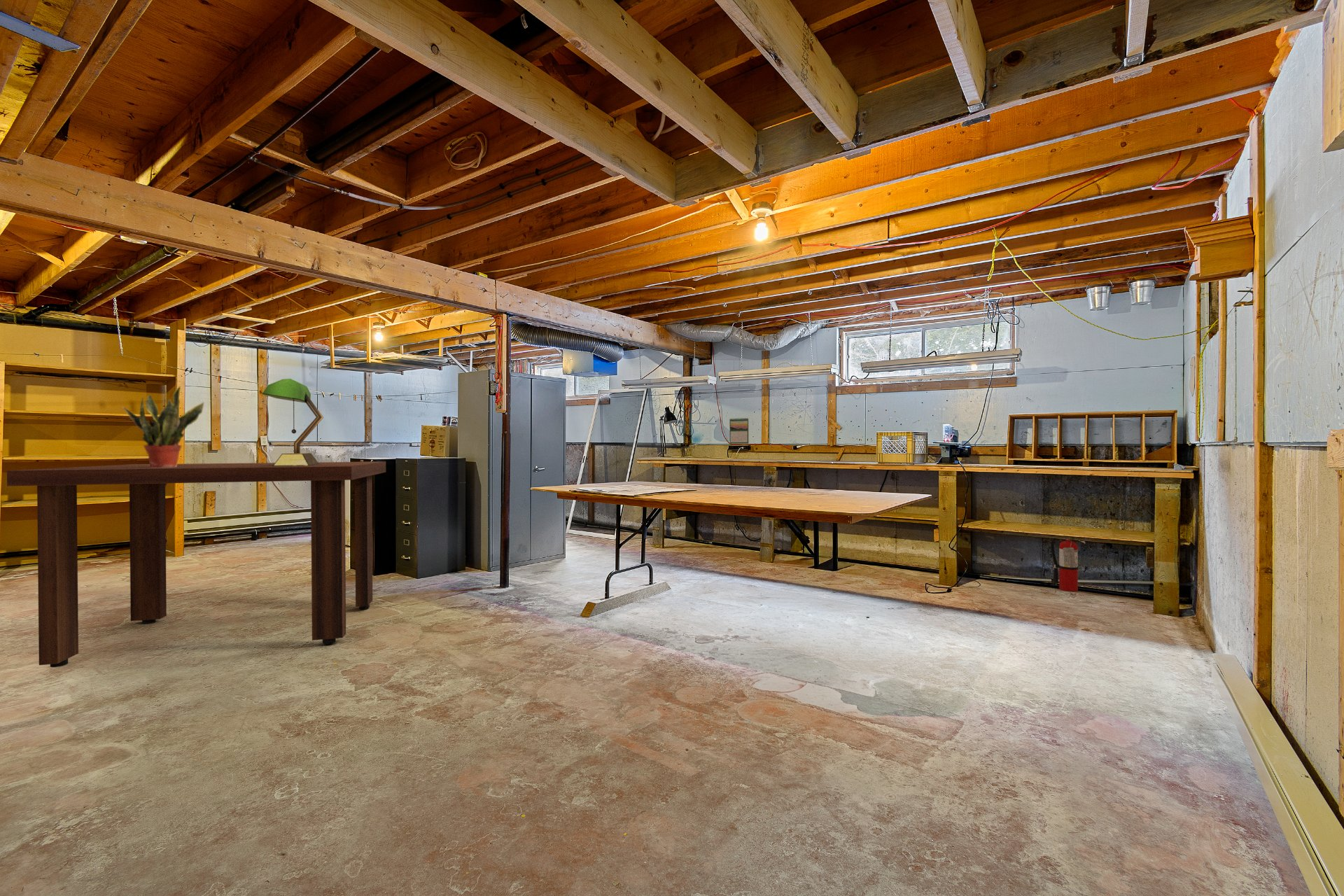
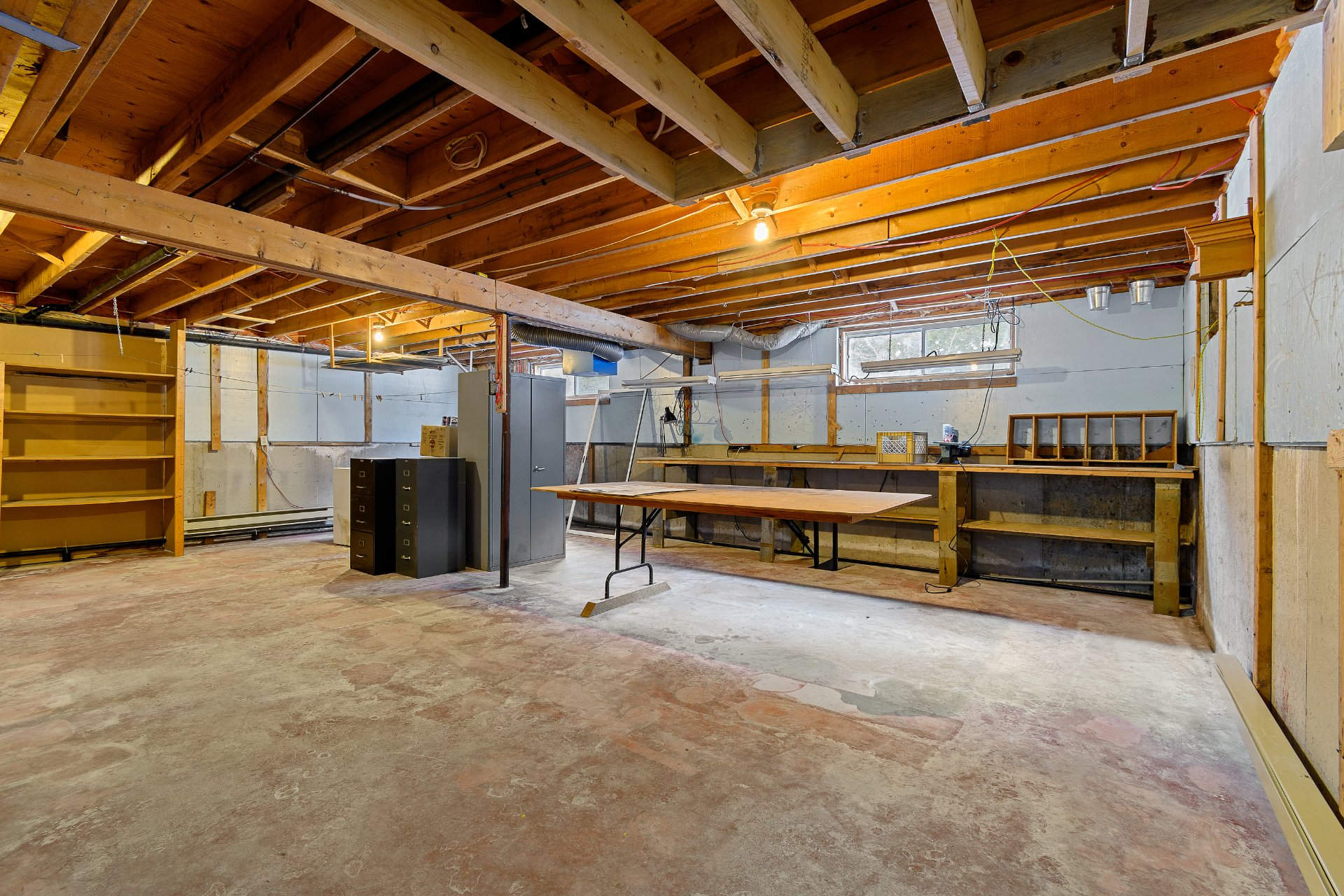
- fire extinguisher [1050,538,1086,592]
- potted plant [122,386,204,467]
- calendar [729,417,750,444]
- table lamp [262,378,324,466]
- dining table [6,461,386,668]
